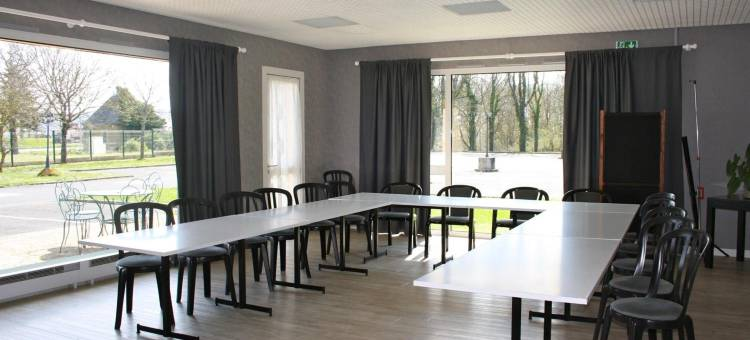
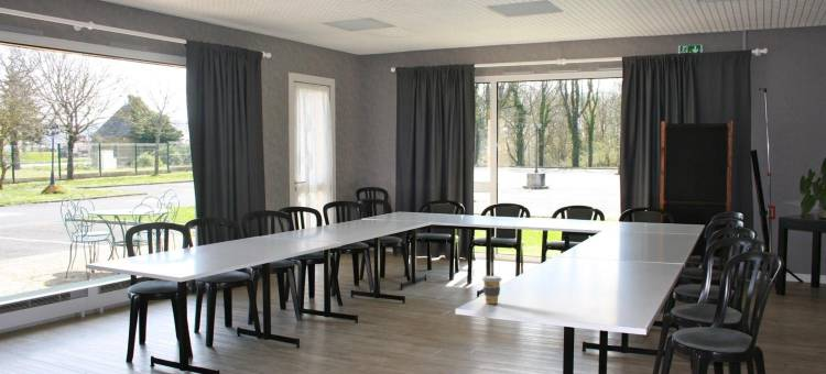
+ coffee cup [481,275,502,305]
